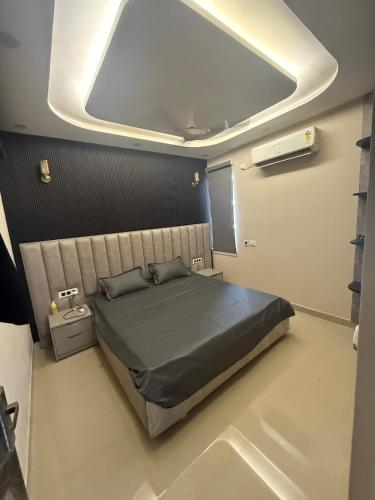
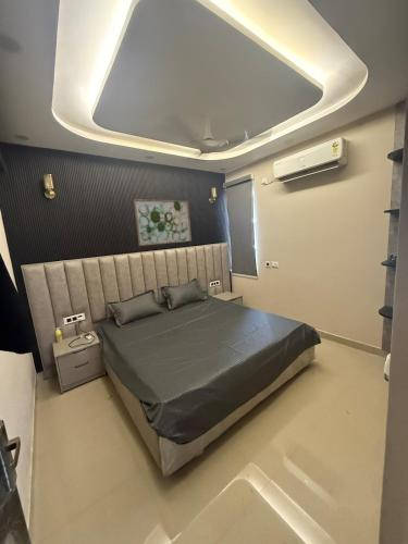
+ wall art [133,198,193,247]
